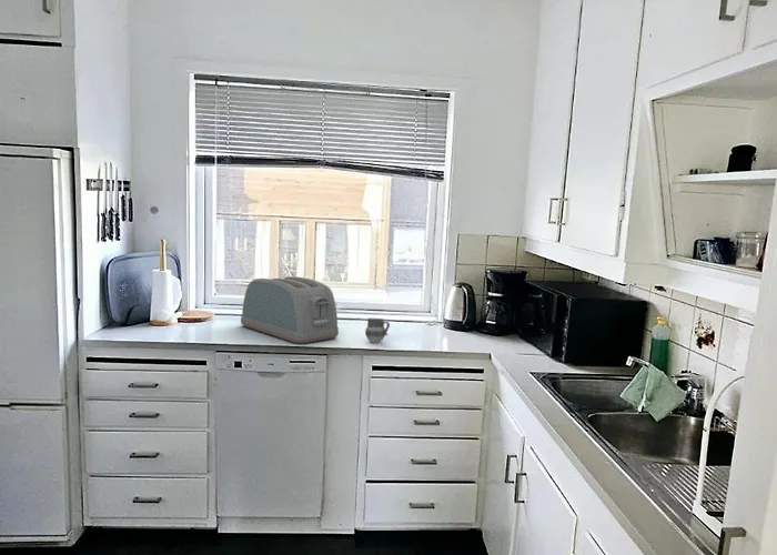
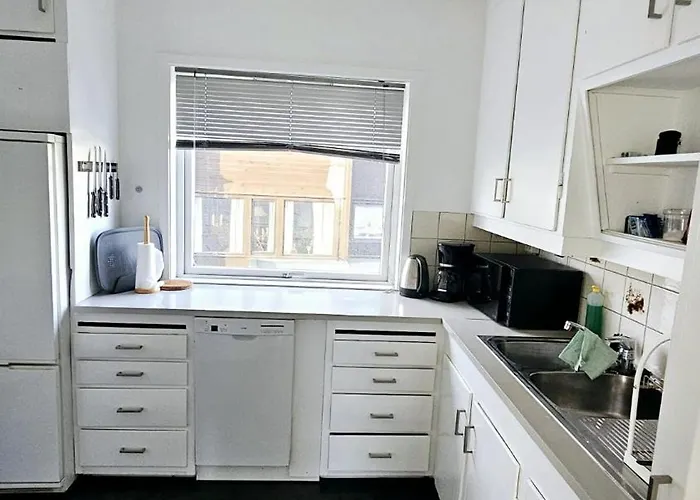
- toaster [240,275,340,344]
- cup [364,316,391,344]
